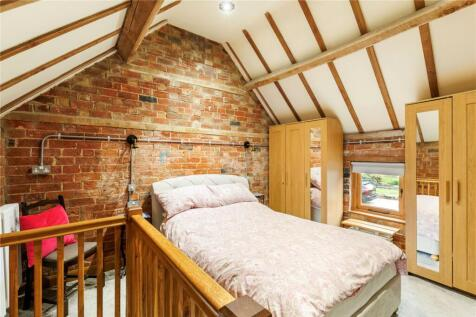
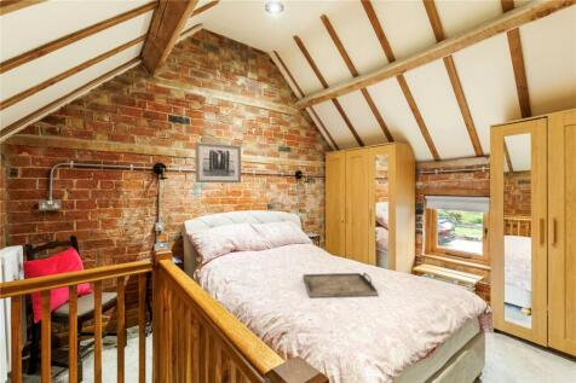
+ serving tray [301,272,379,298]
+ wall art [195,140,242,184]
